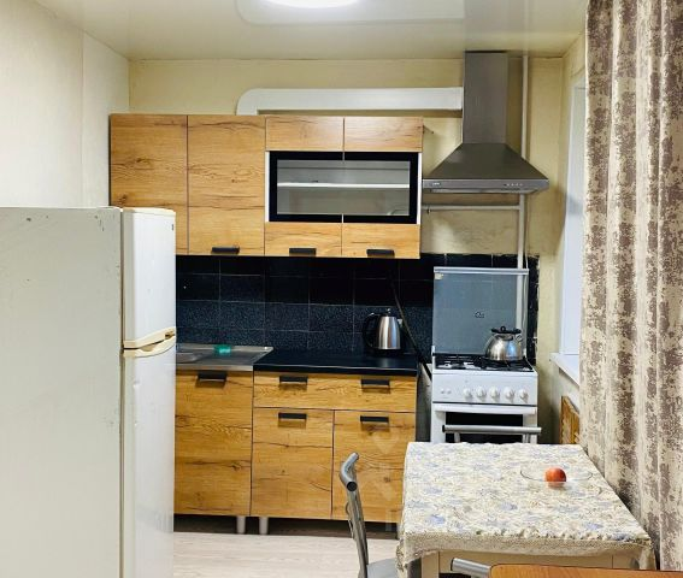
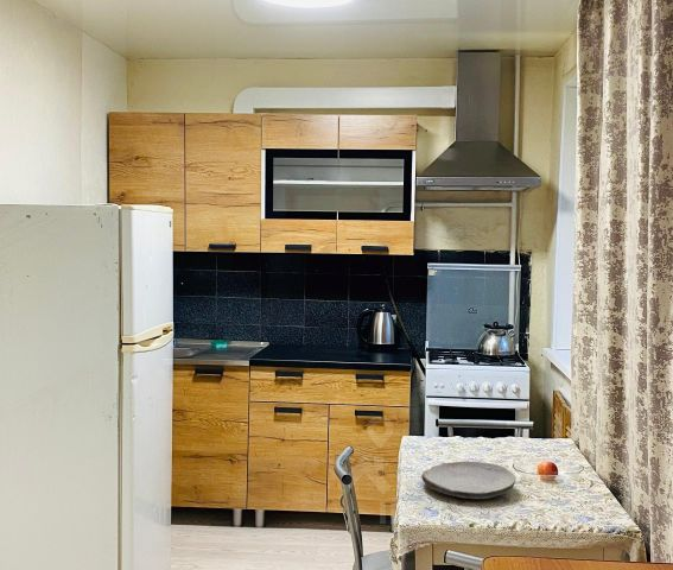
+ plate [420,461,518,500]
